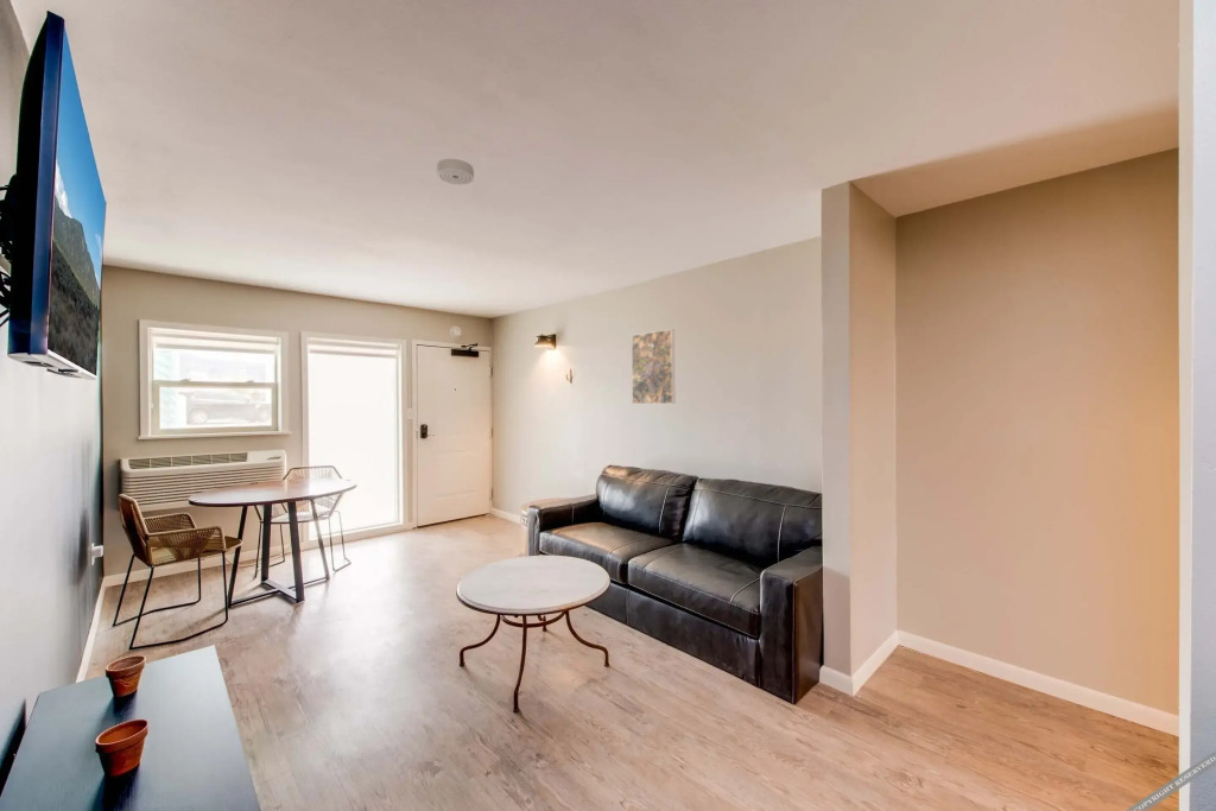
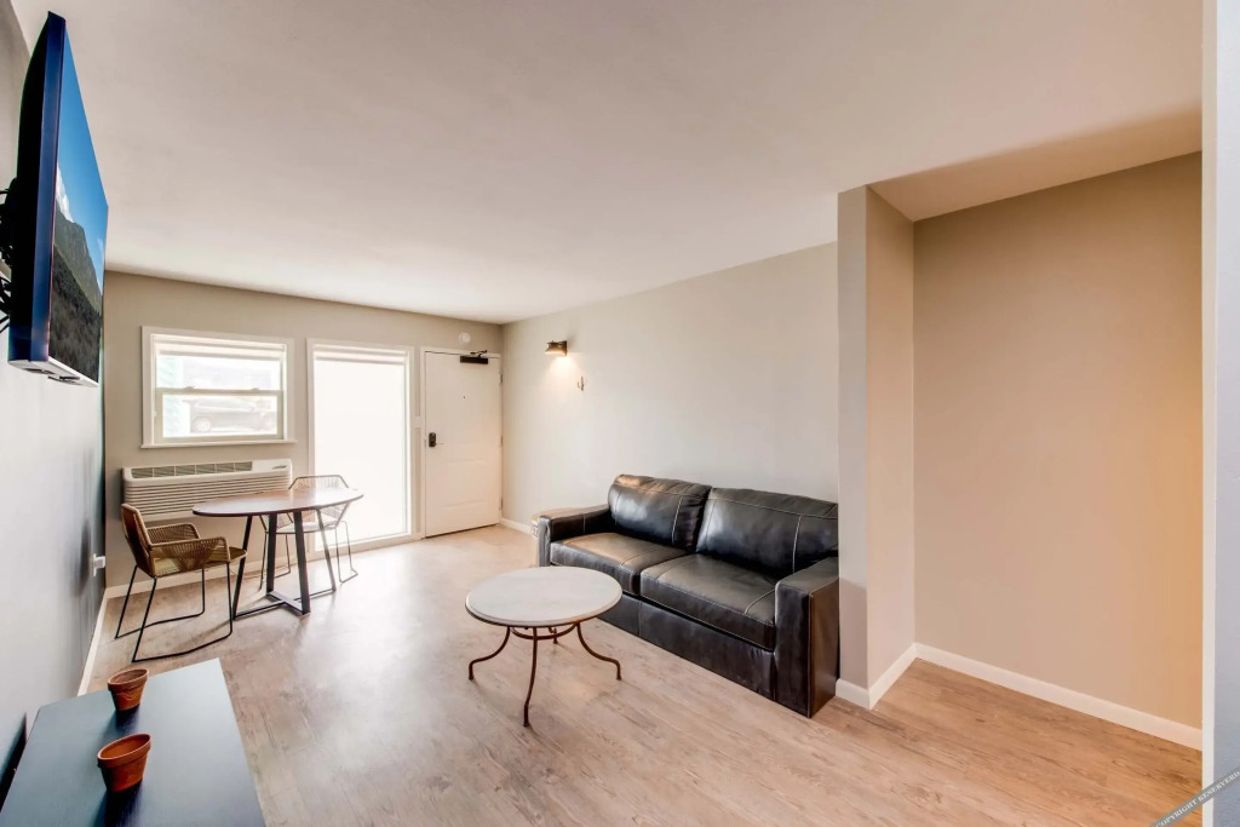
- smoke detector [436,158,475,186]
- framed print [631,328,676,405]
